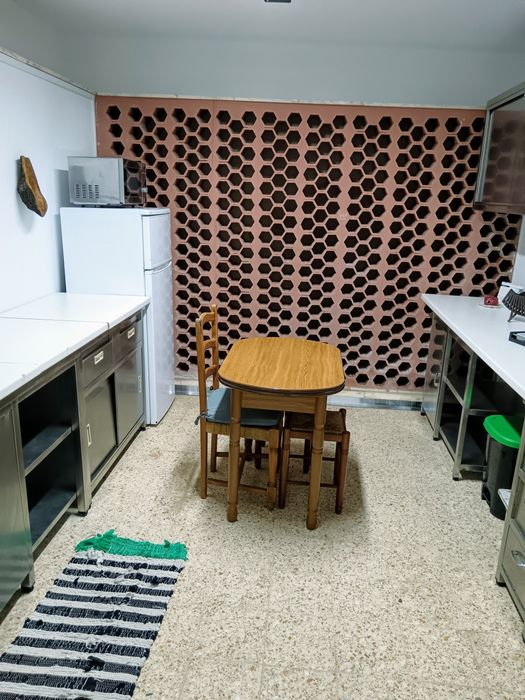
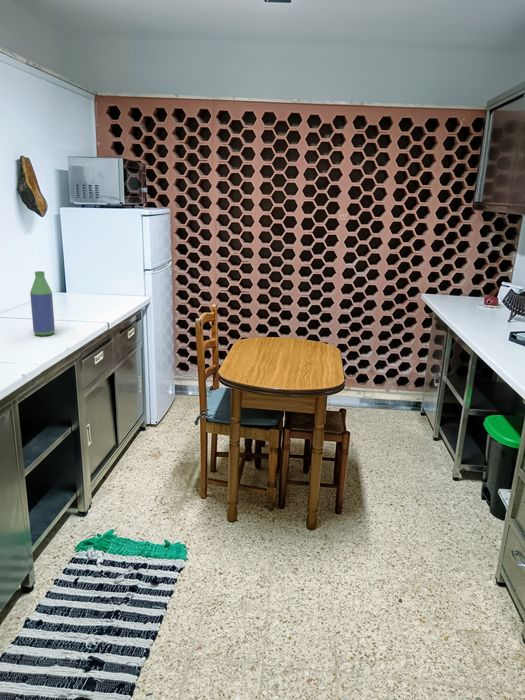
+ bottle [29,270,56,337]
